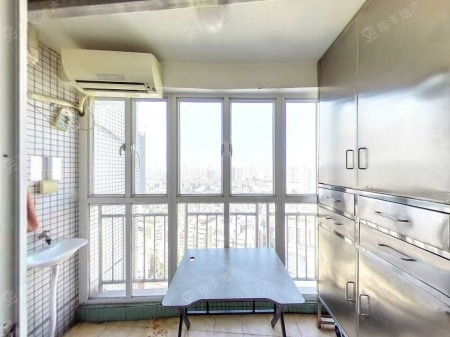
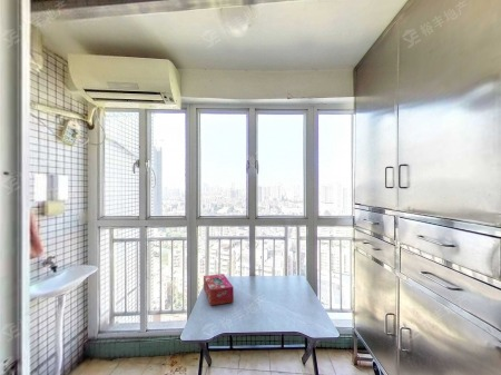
+ tissue box [203,273,235,306]
